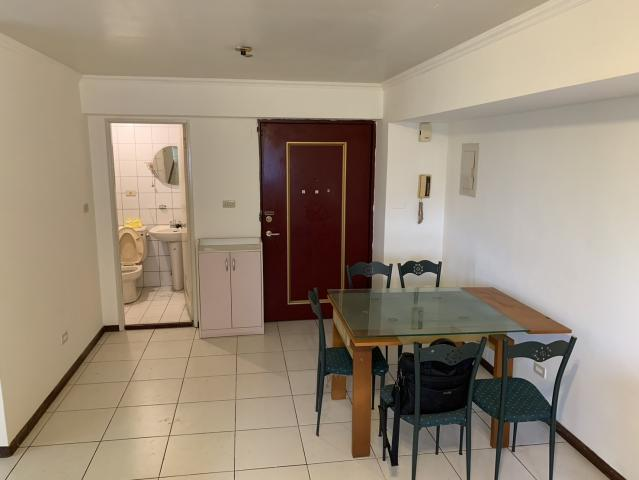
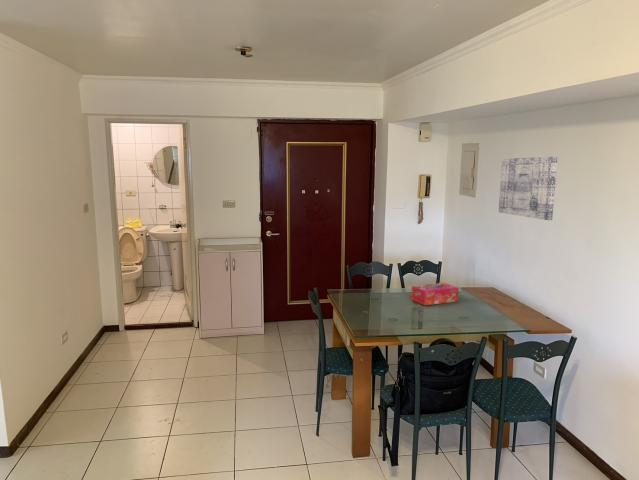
+ tissue box [410,282,460,306]
+ wall art [498,156,558,221]
